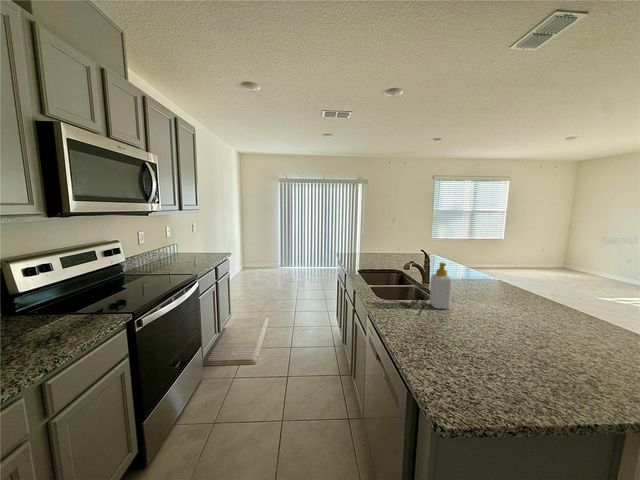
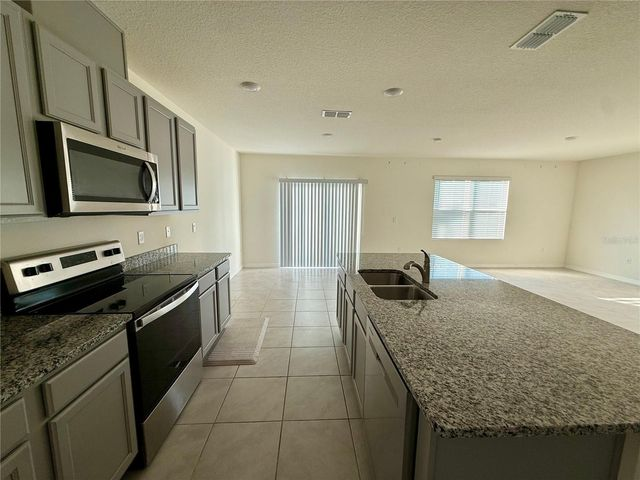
- soap bottle [429,261,453,310]
